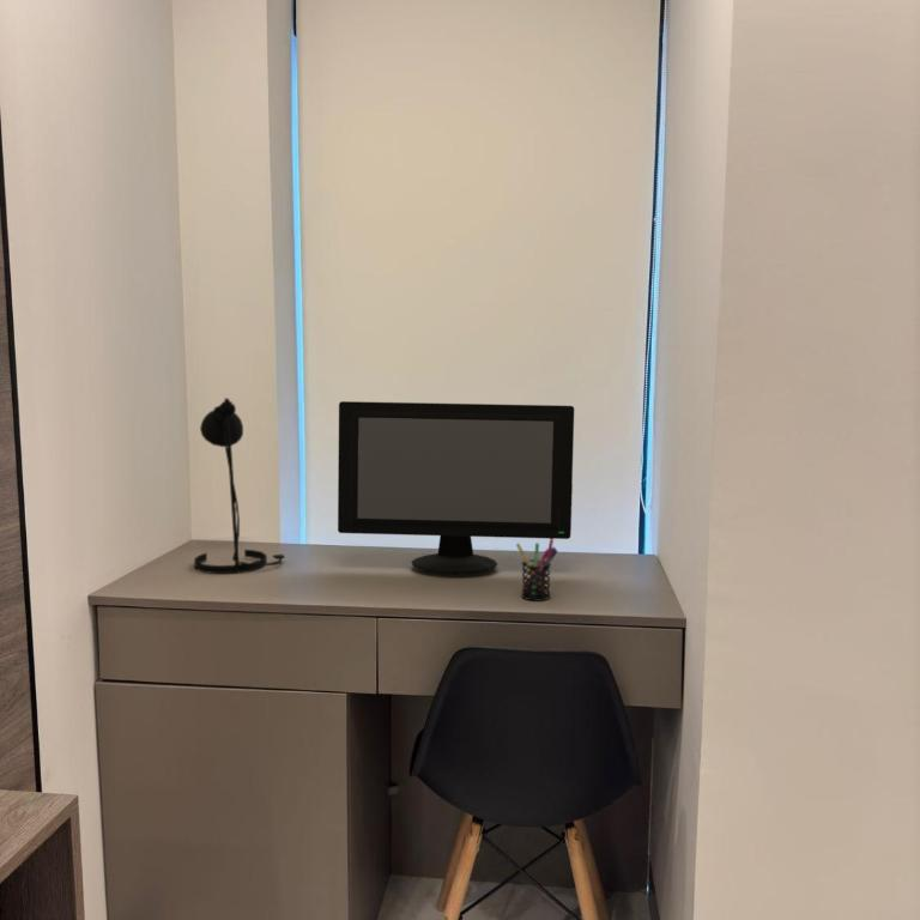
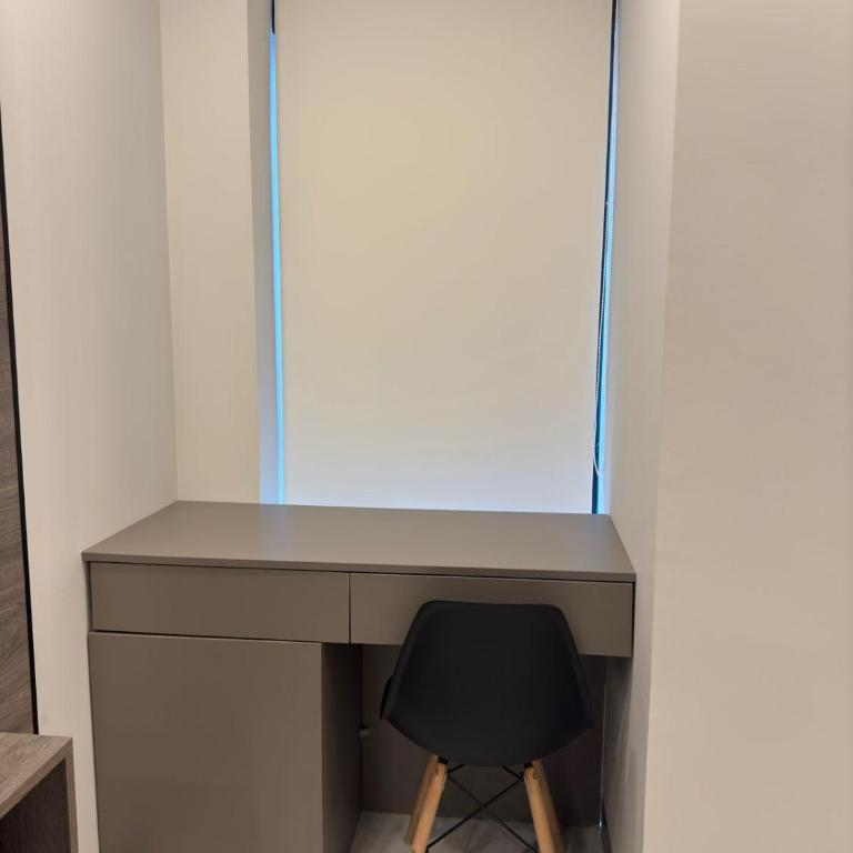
- computer monitor [337,400,575,575]
- pen holder [515,539,559,603]
- desk lamp [193,397,286,575]
